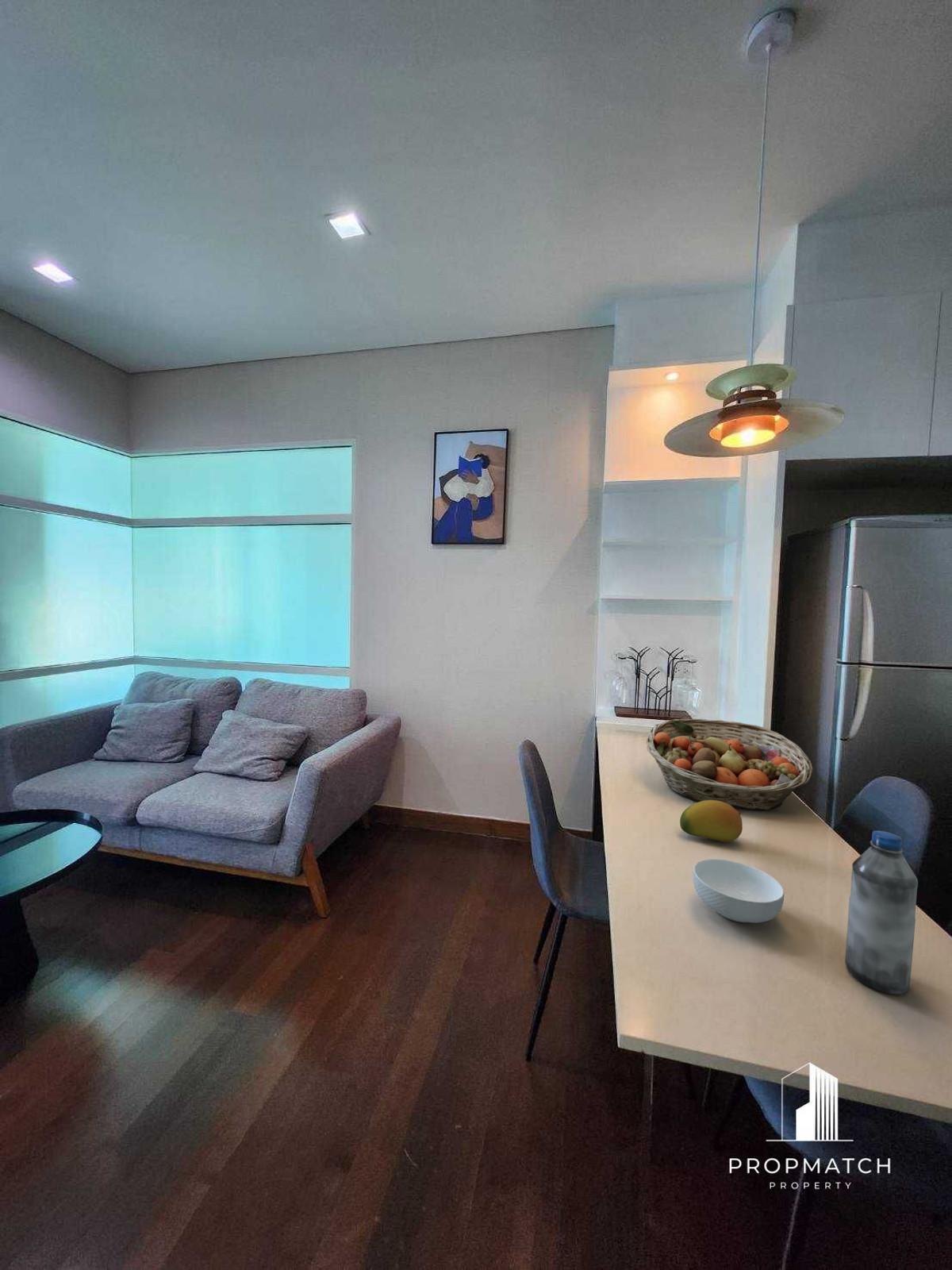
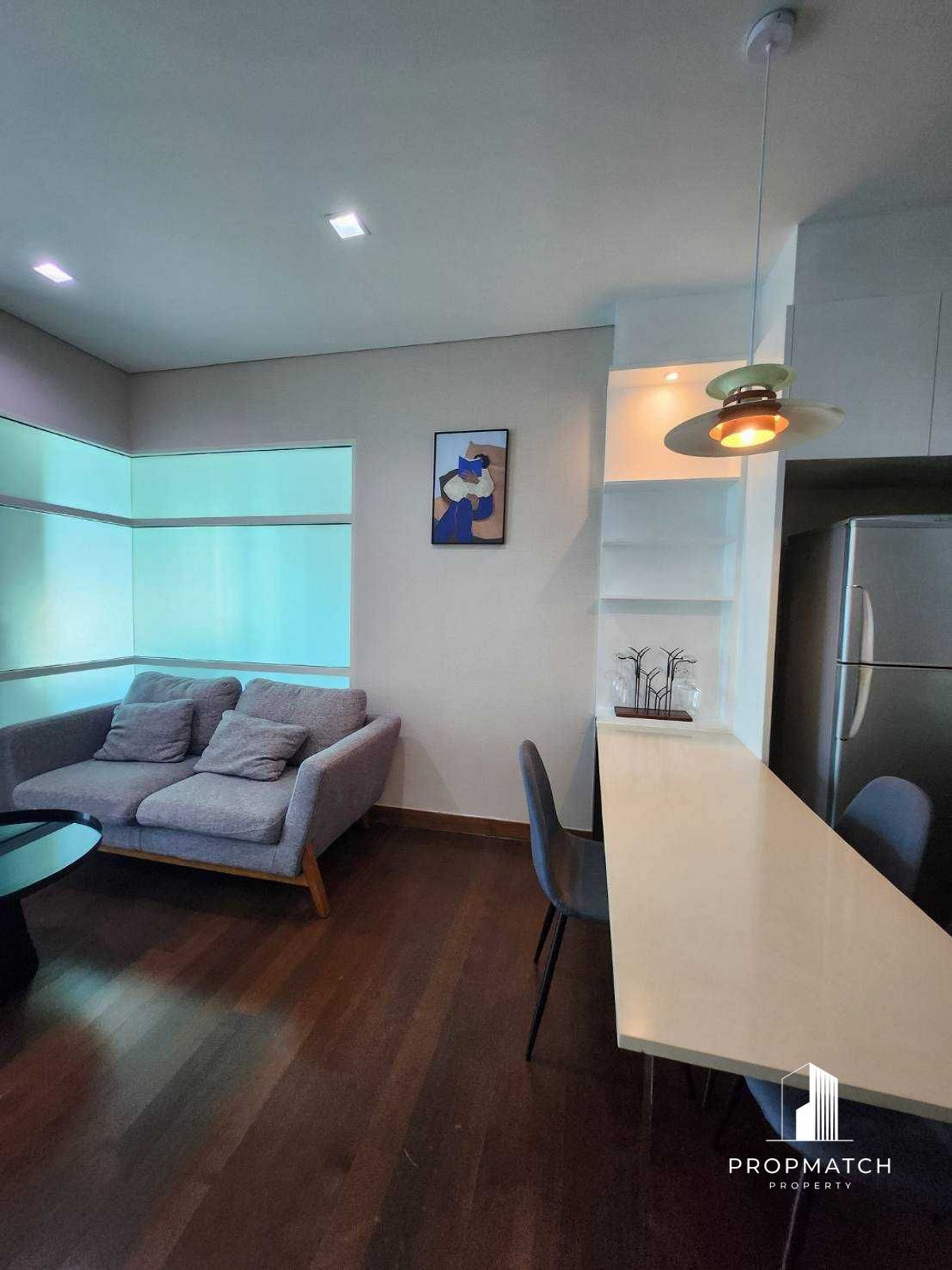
- fruit basket [646,718,813,810]
- water bottle [844,830,919,995]
- cereal bowl [692,858,785,923]
- fruit [679,800,743,843]
